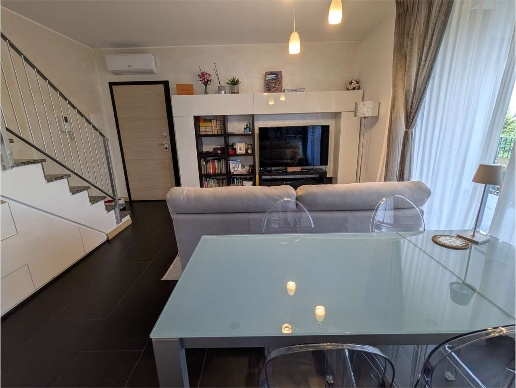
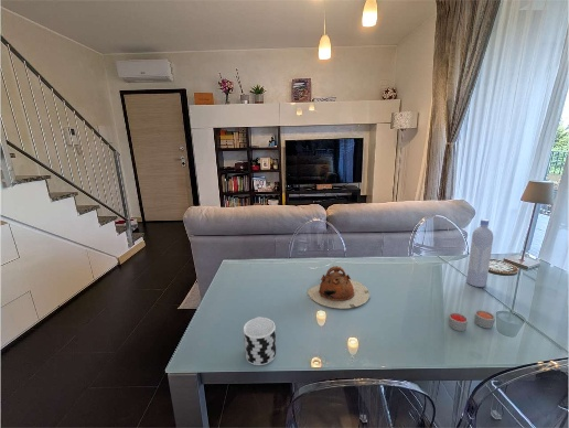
+ candle [448,309,496,332]
+ teapot [307,265,371,310]
+ cup [243,315,277,366]
+ bottle [465,218,494,288]
